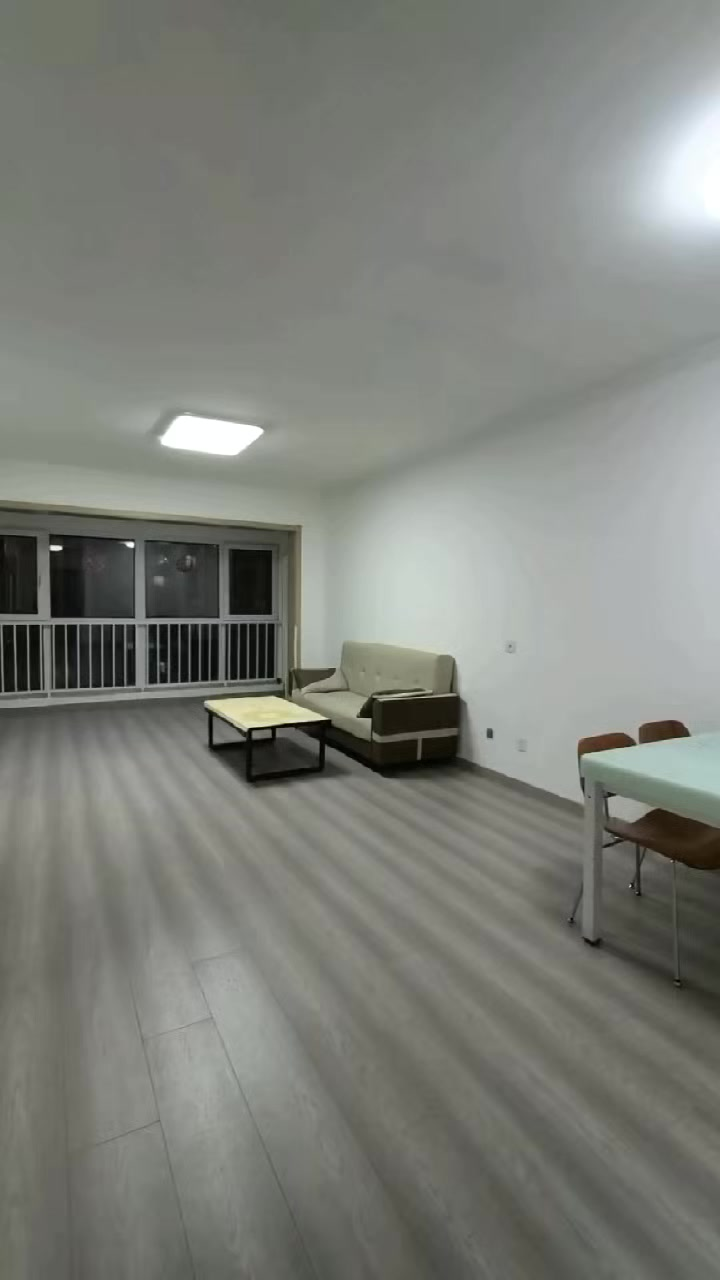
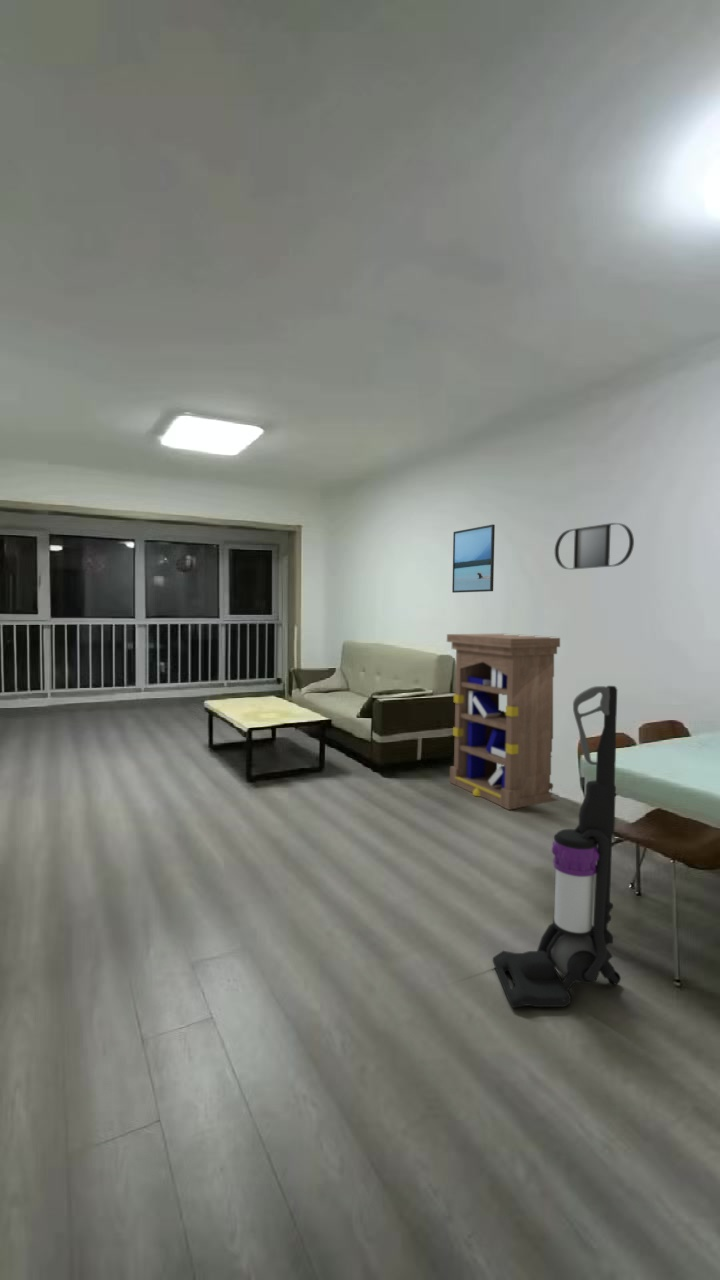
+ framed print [451,523,496,594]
+ bookcase [446,633,561,811]
+ vacuum cleaner [492,685,622,1009]
+ home mirror [554,522,635,570]
